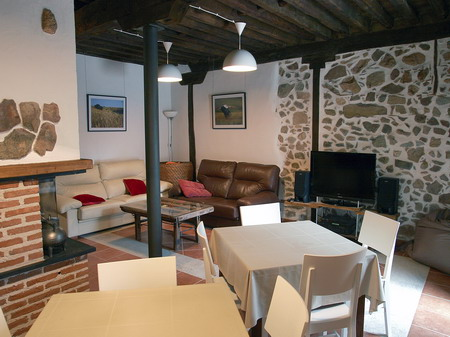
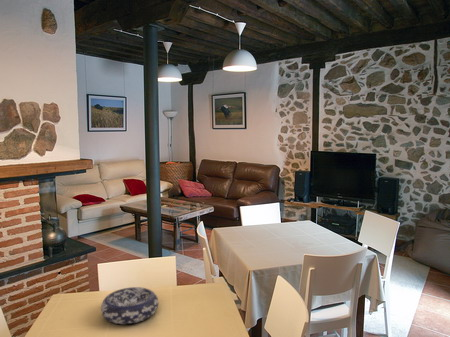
+ decorative bowl [100,286,159,325]
